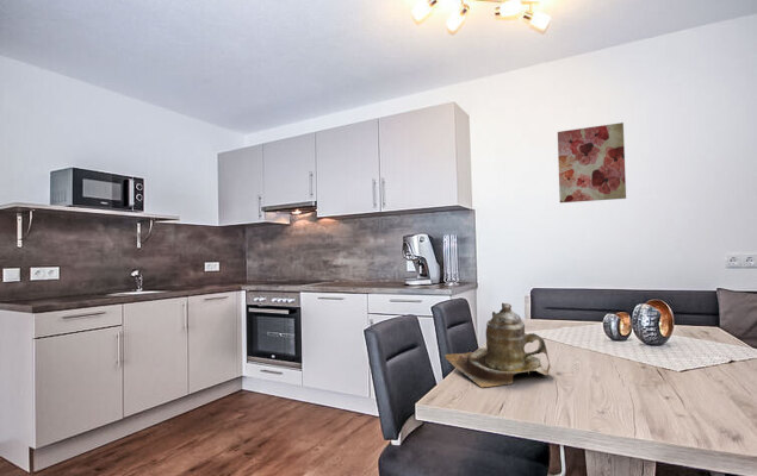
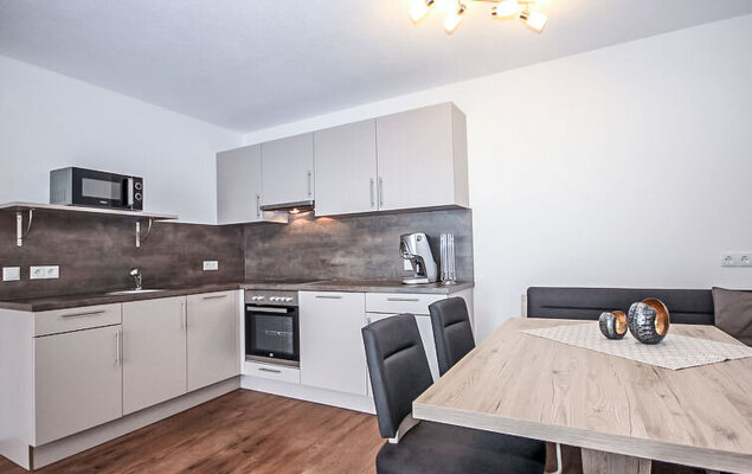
- wall art [557,121,627,203]
- teapot [443,302,552,388]
